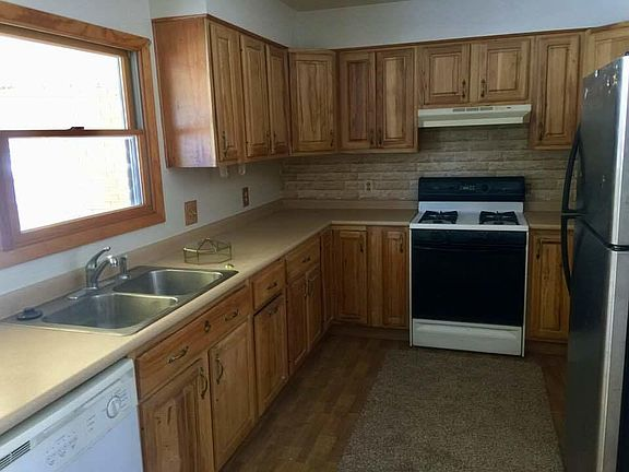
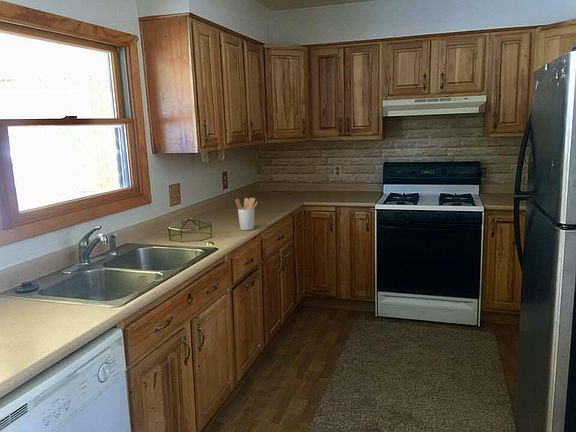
+ utensil holder [234,197,258,231]
